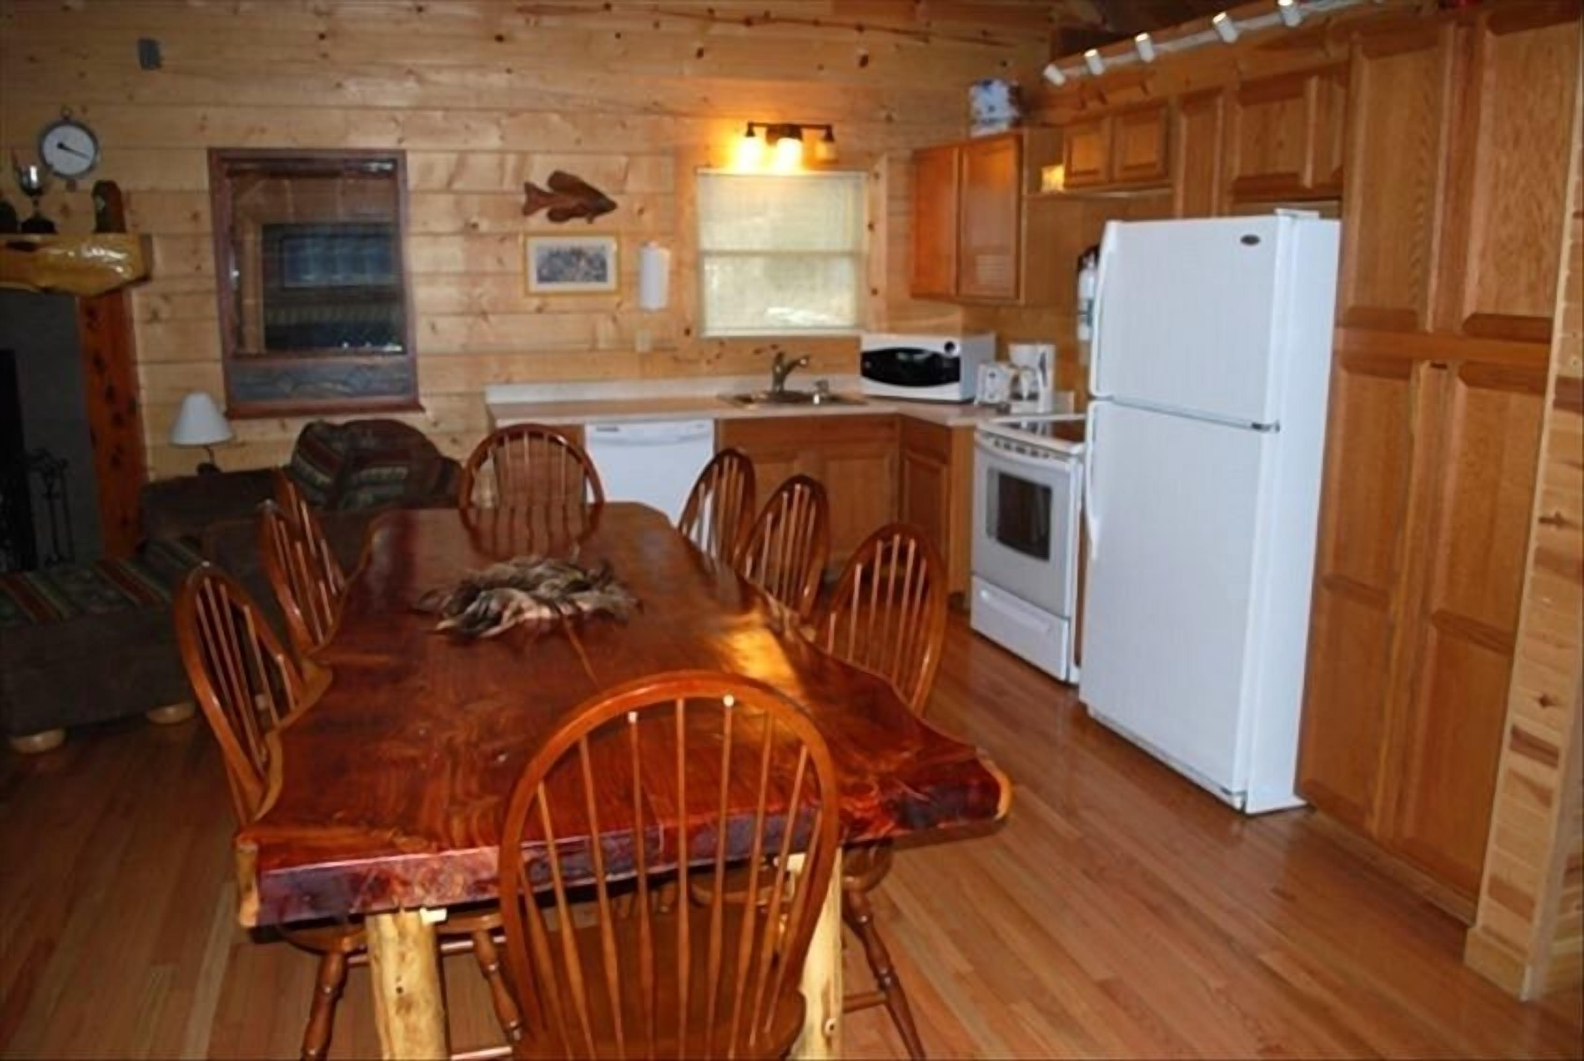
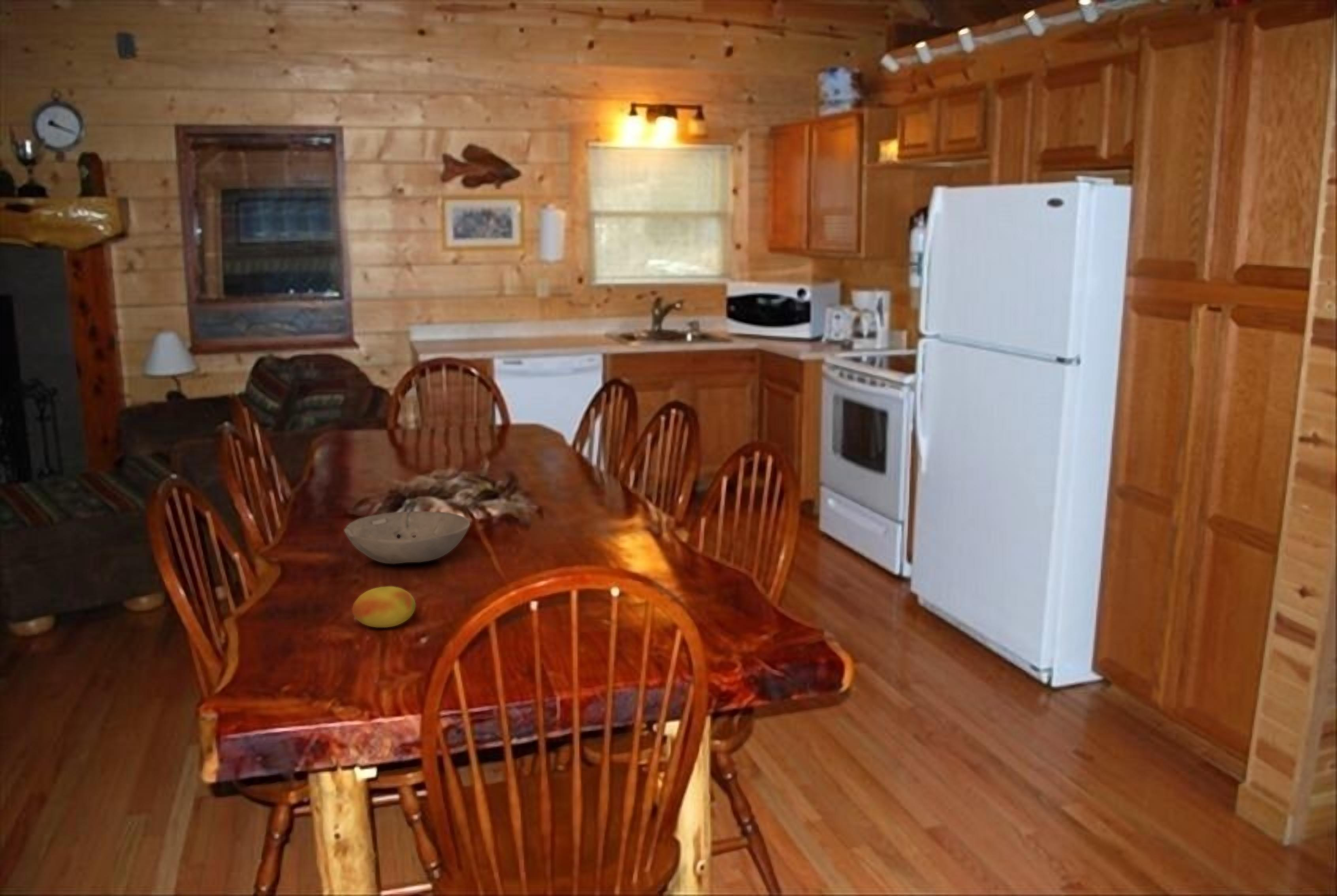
+ bowl [344,511,471,564]
+ fruit [352,586,416,628]
